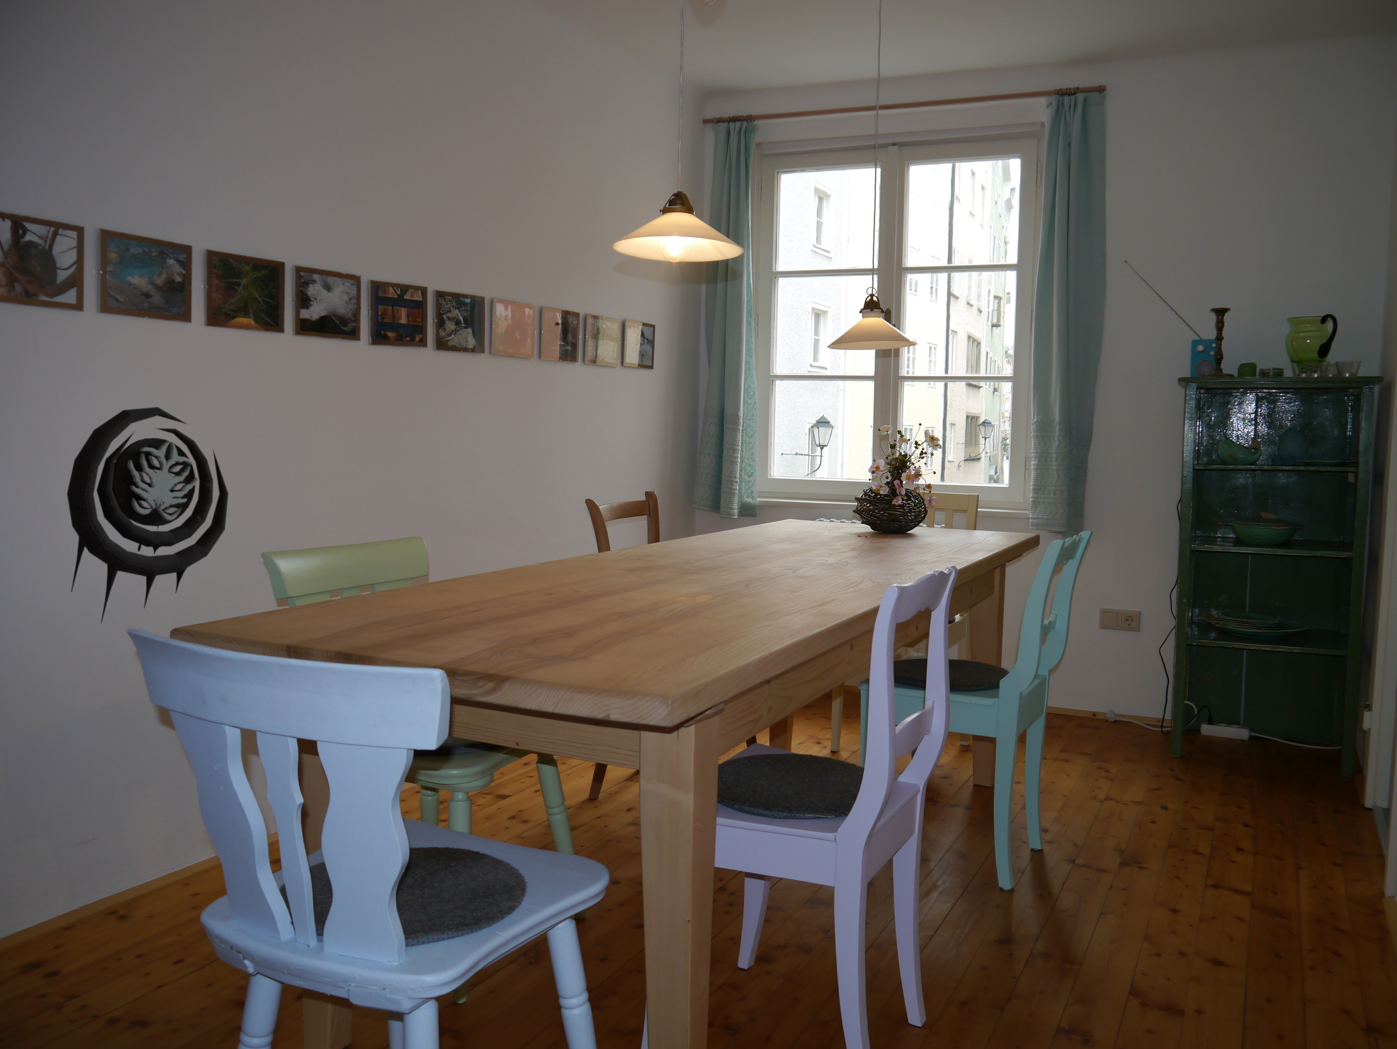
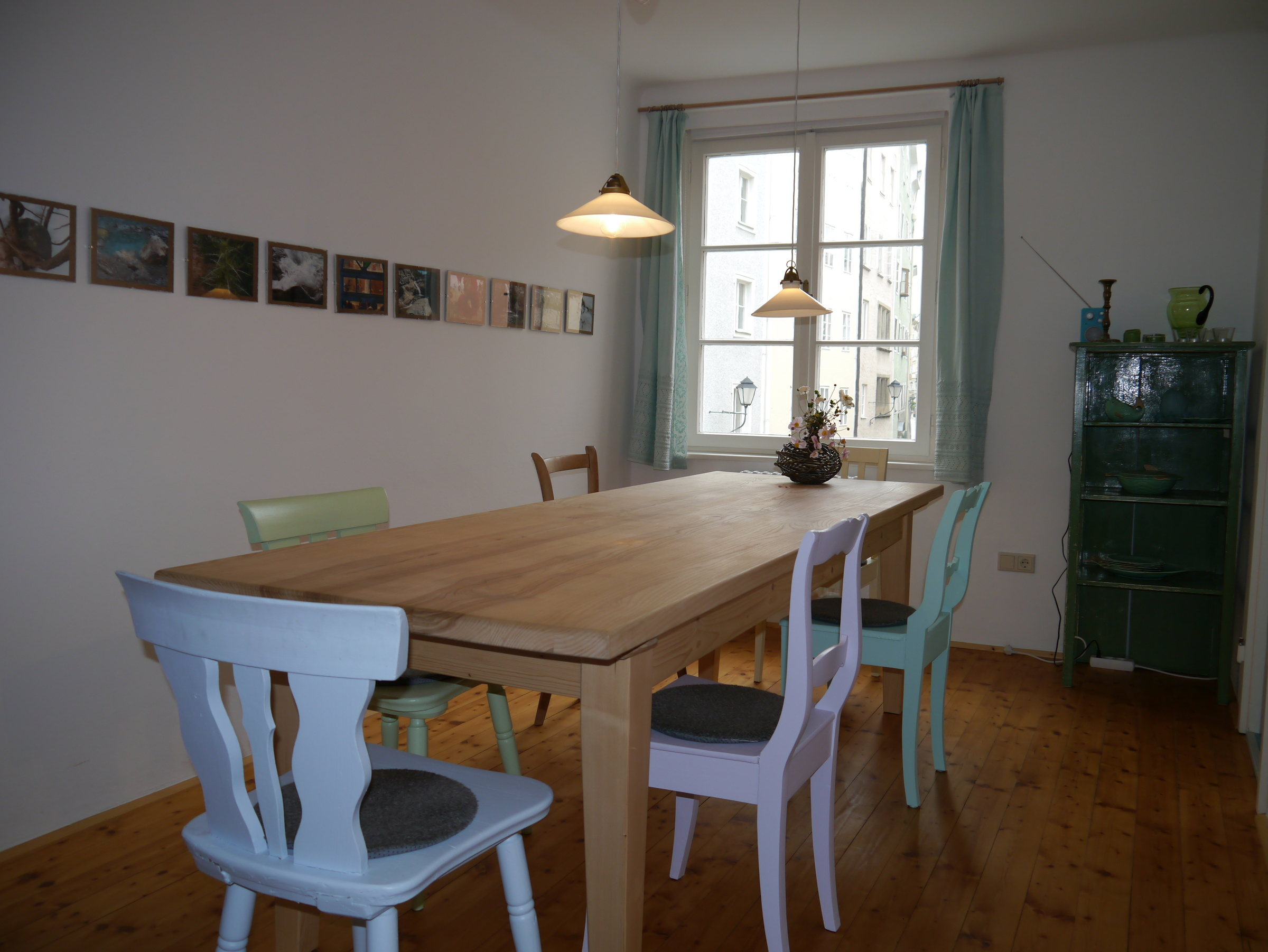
- wall ornament [66,407,229,624]
